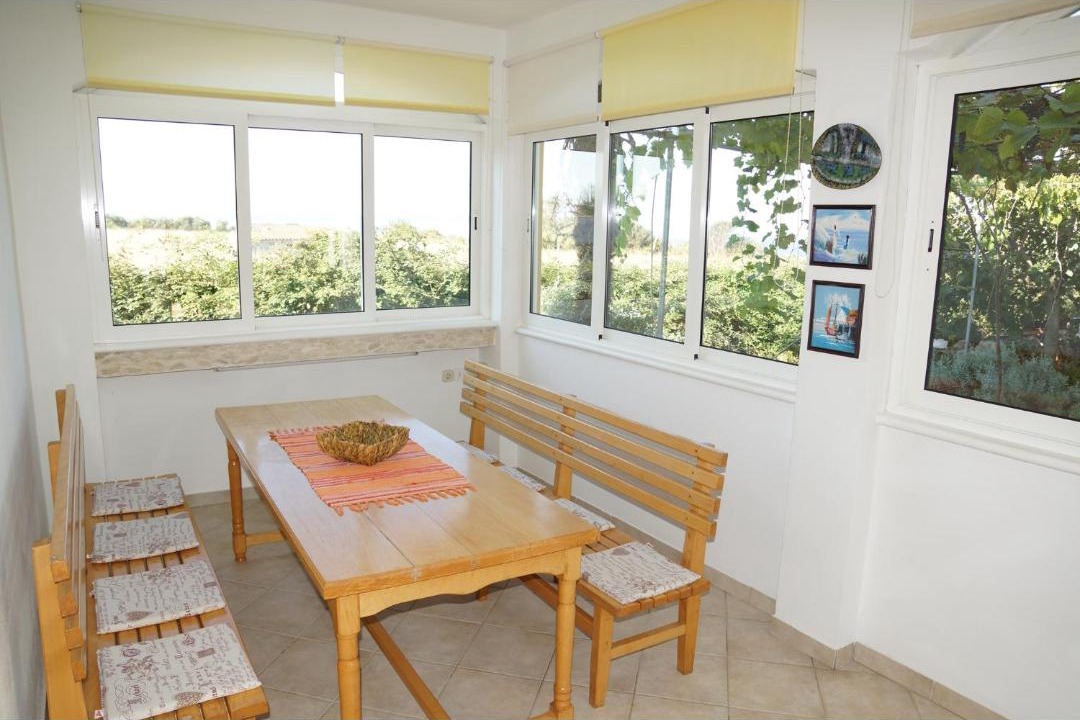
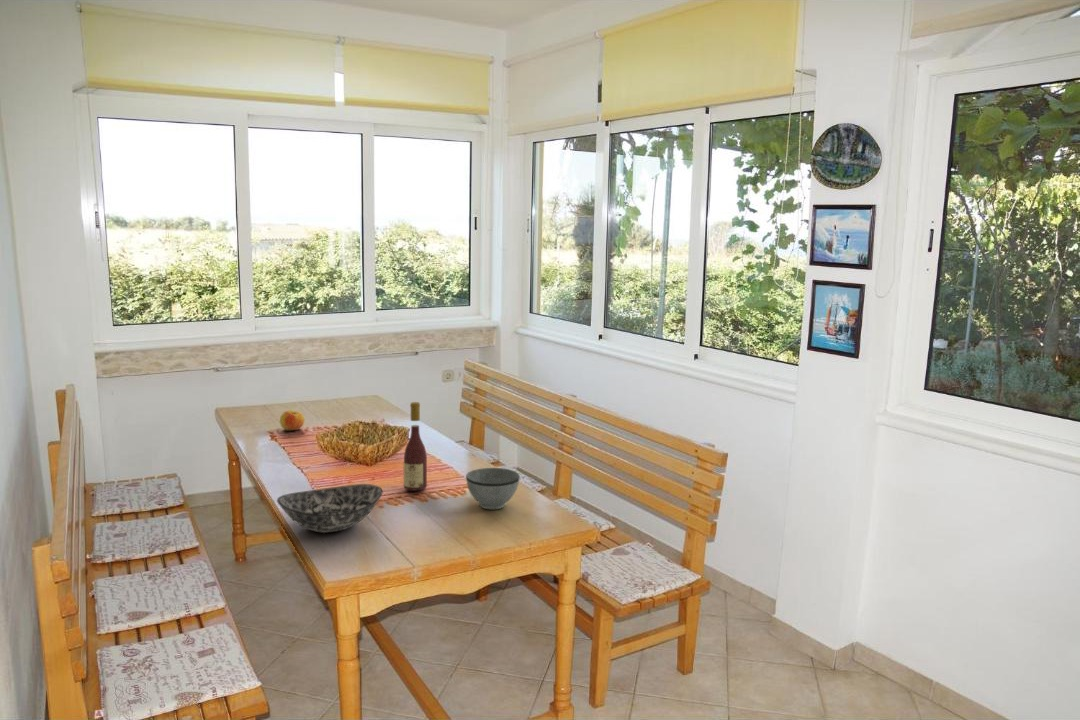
+ wine bottle [403,401,428,492]
+ apple [279,409,306,431]
+ bowl [276,483,384,534]
+ bowl [465,467,521,510]
